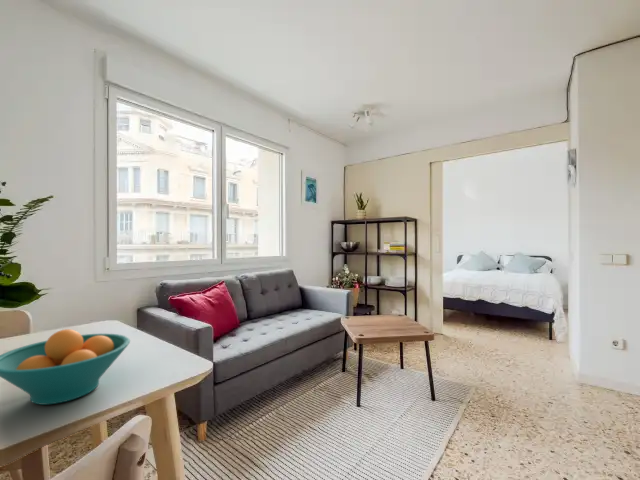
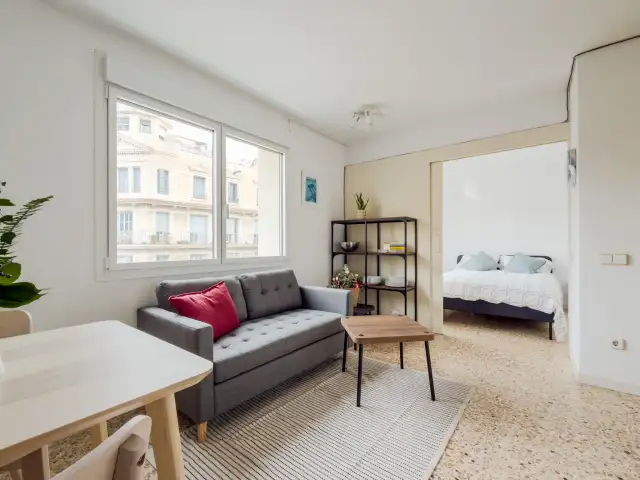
- fruit bowl [0,328,131,406]
